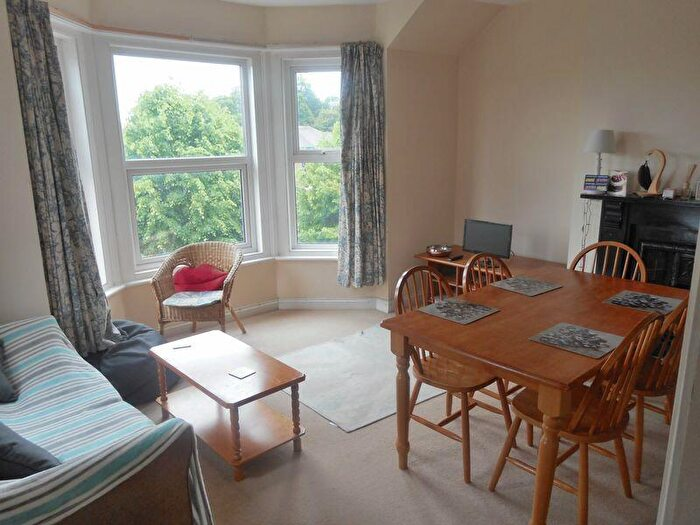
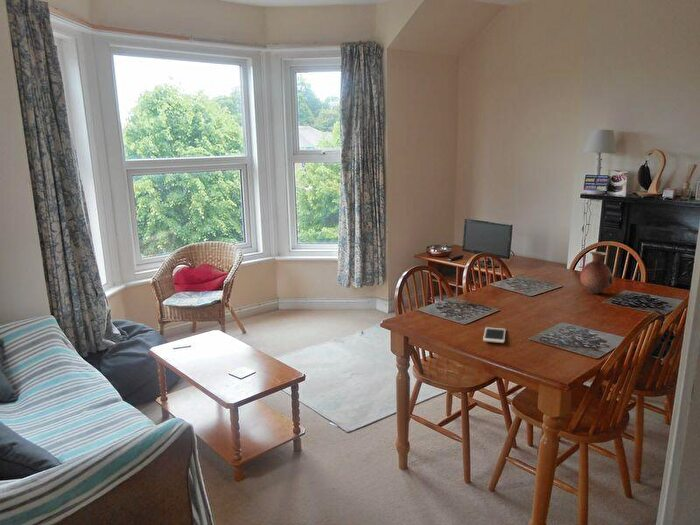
+ cell phone [482,326,507,344]
+ vase [577,251,615,295]
